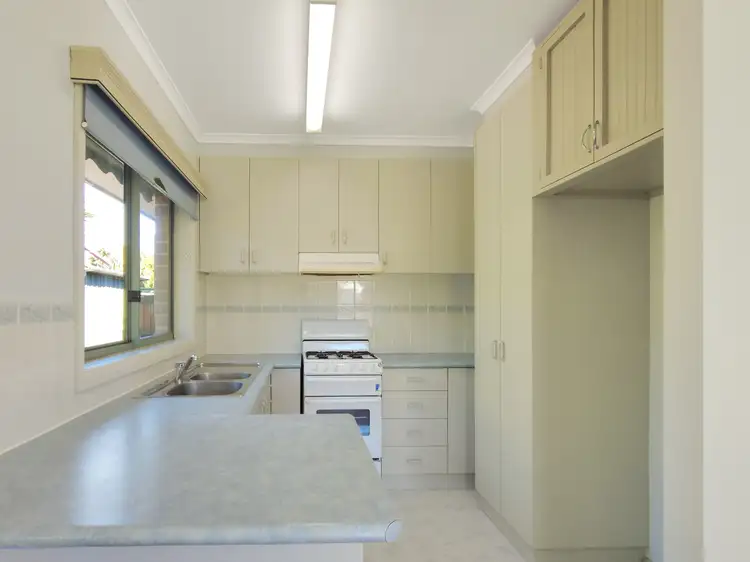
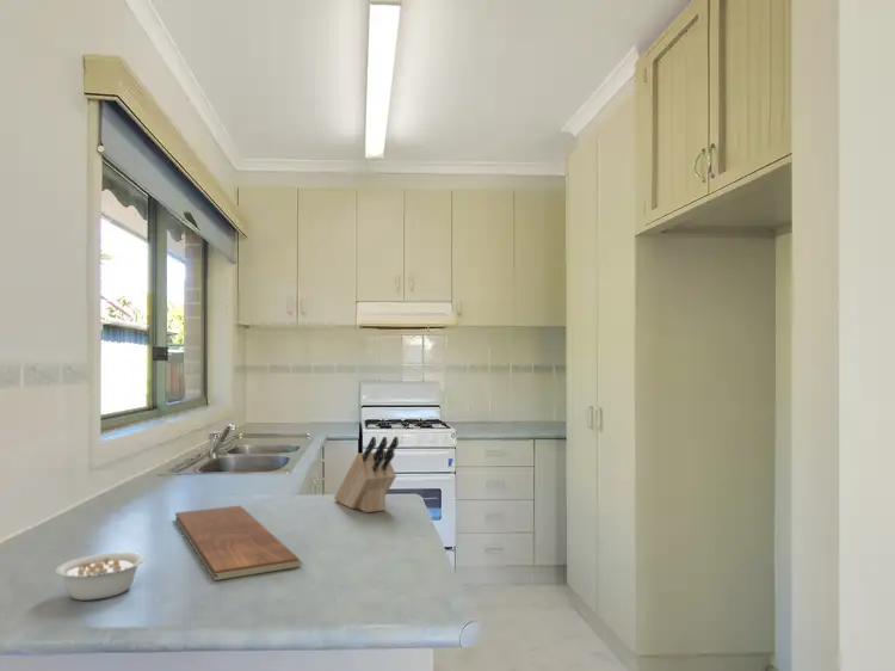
+ knife block [333,436,400,513]
+ legume [55,552,159,602]
+ chopping board [174,505,303,581]
